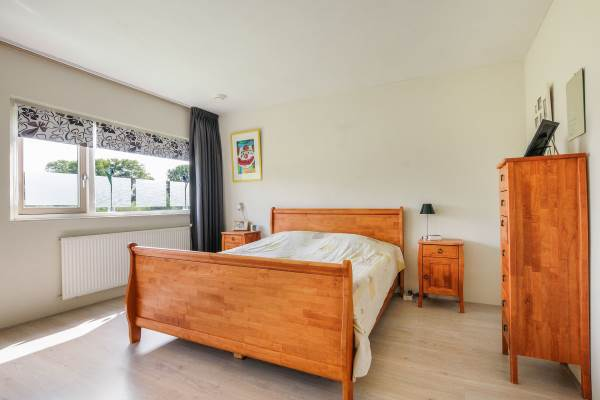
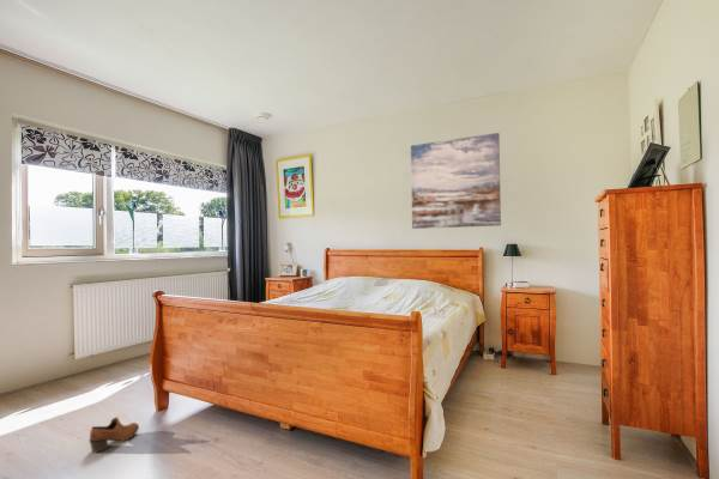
+ wall art [410,132,502,230]
+ shoe [87,416,140,454]
